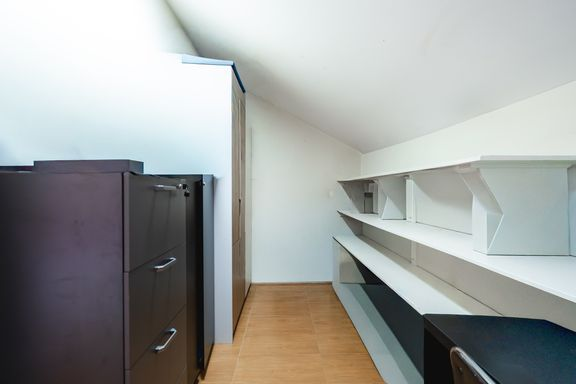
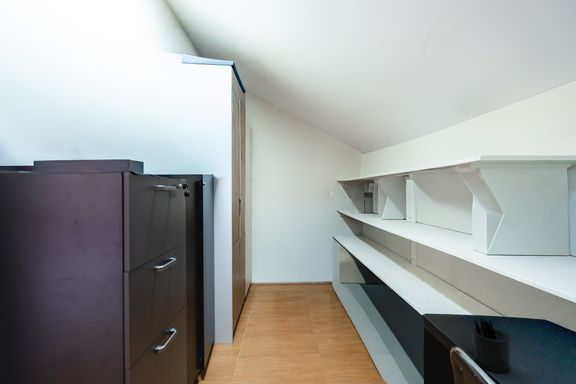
+ pen holder [472,316,512,374]
